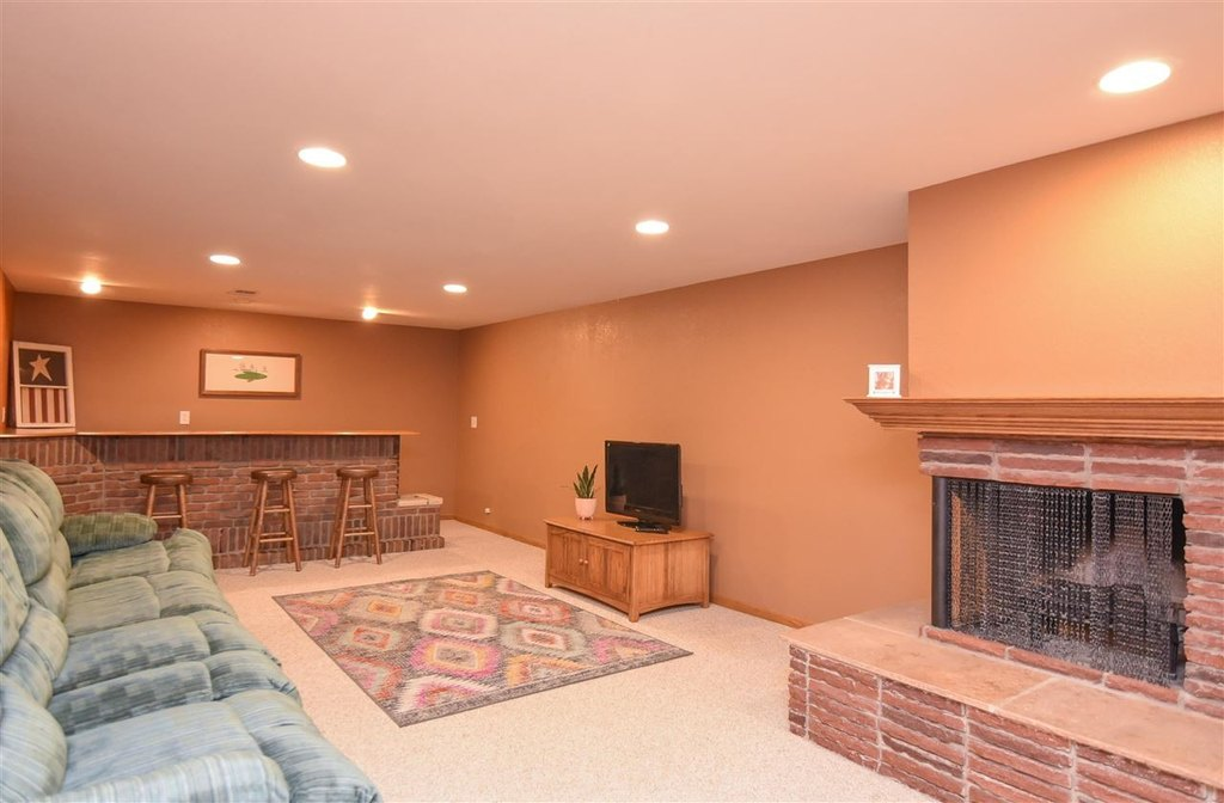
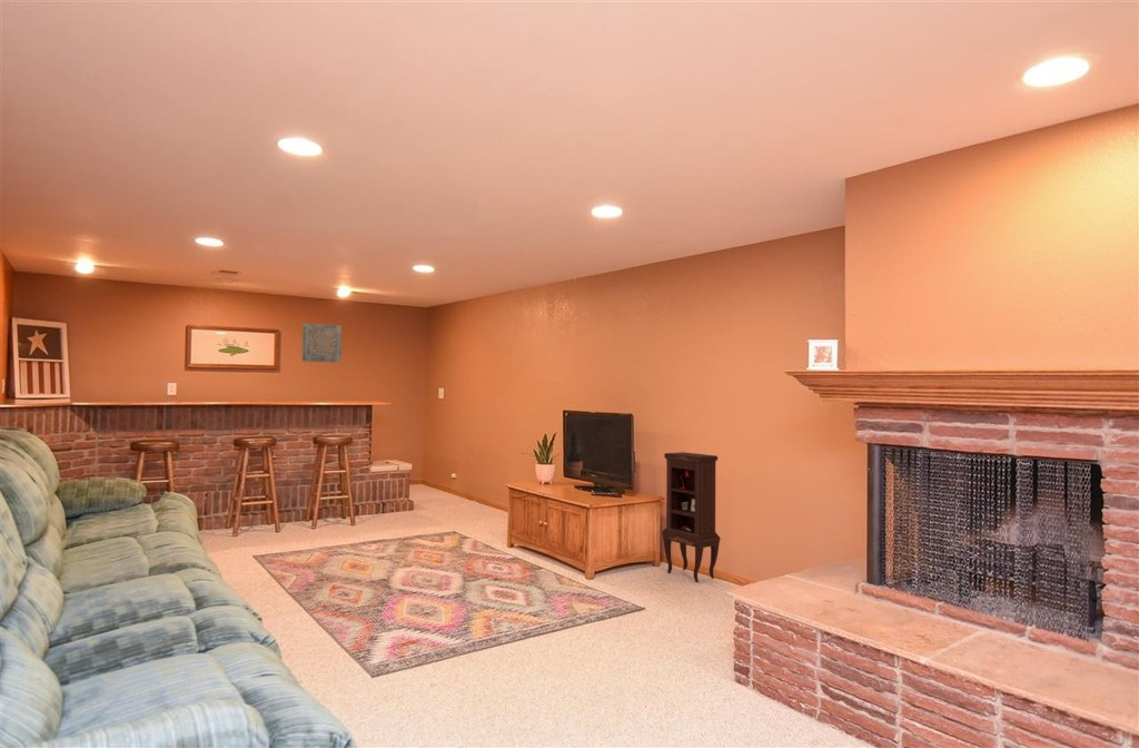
+ cabinet [661,451,722,583]
+ wall art [301,322,343,364]
